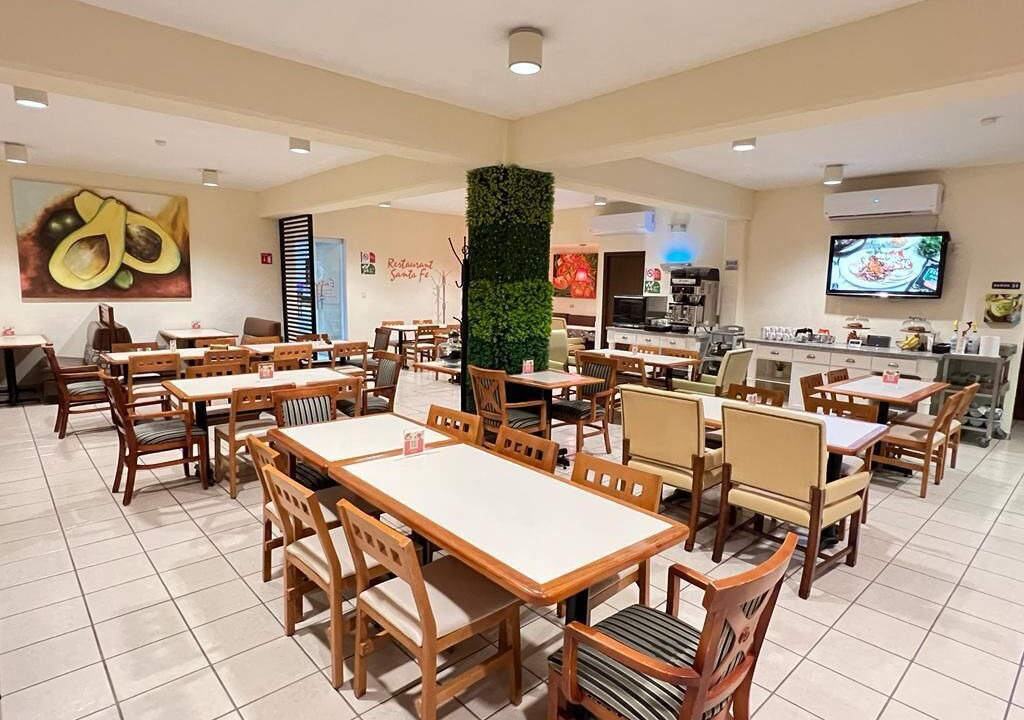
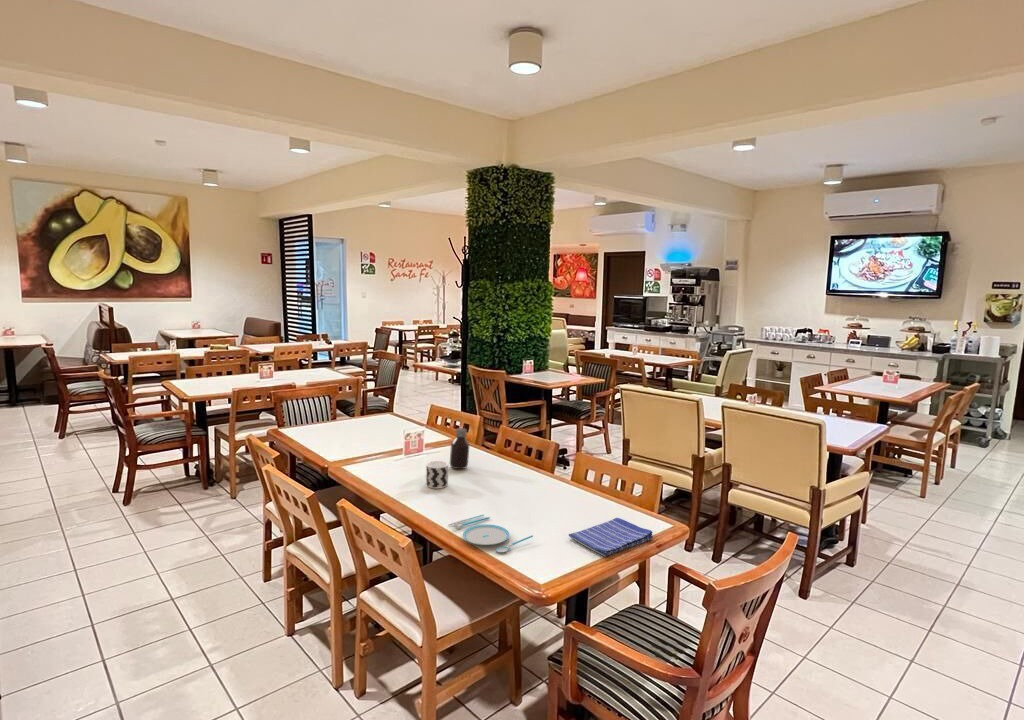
+ dish towel [568,517,654,557]
+ bottle [449,427,470,470]
+ plate [448,514,534,553]
+ cup [425,460,449,489]
